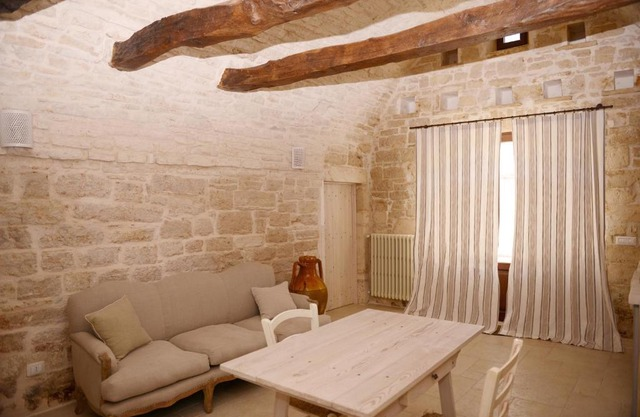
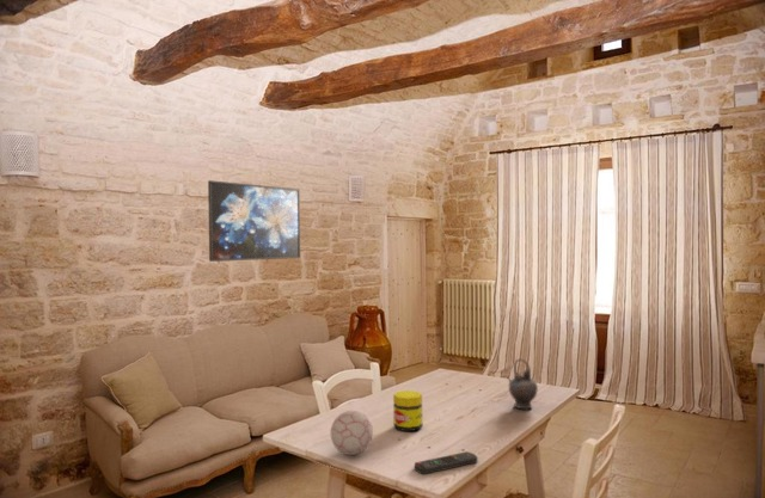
+ jar [392,389,423,432]
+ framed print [207,179,301,263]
+ teapot [504,357,539,410]
+ remote control [414,450,478,475]
+ decorative ball [330,410,374,456]
